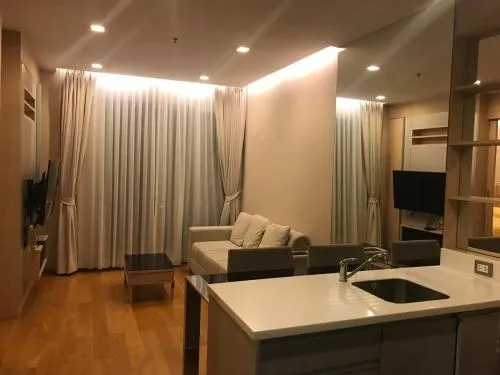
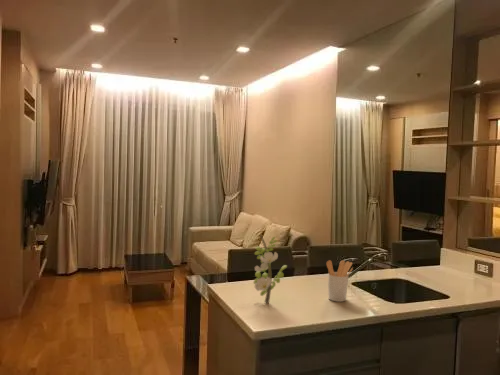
+ utensil holder [325,259,354,303]
+ flower [253,234,288,304]
